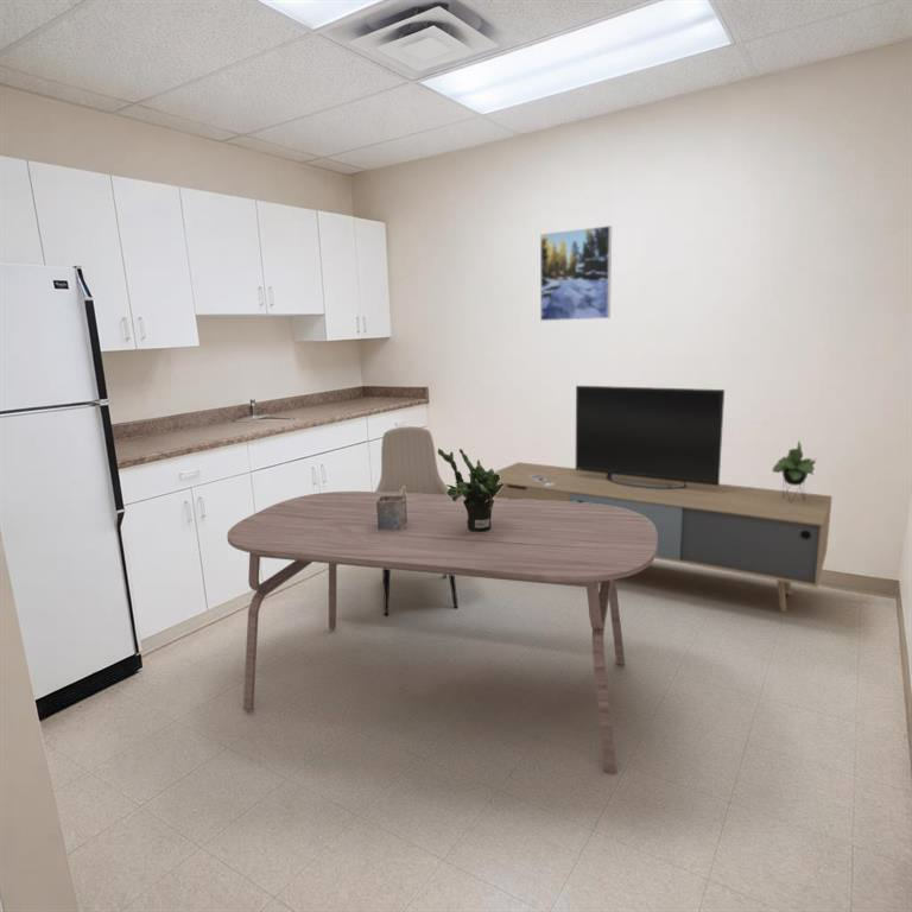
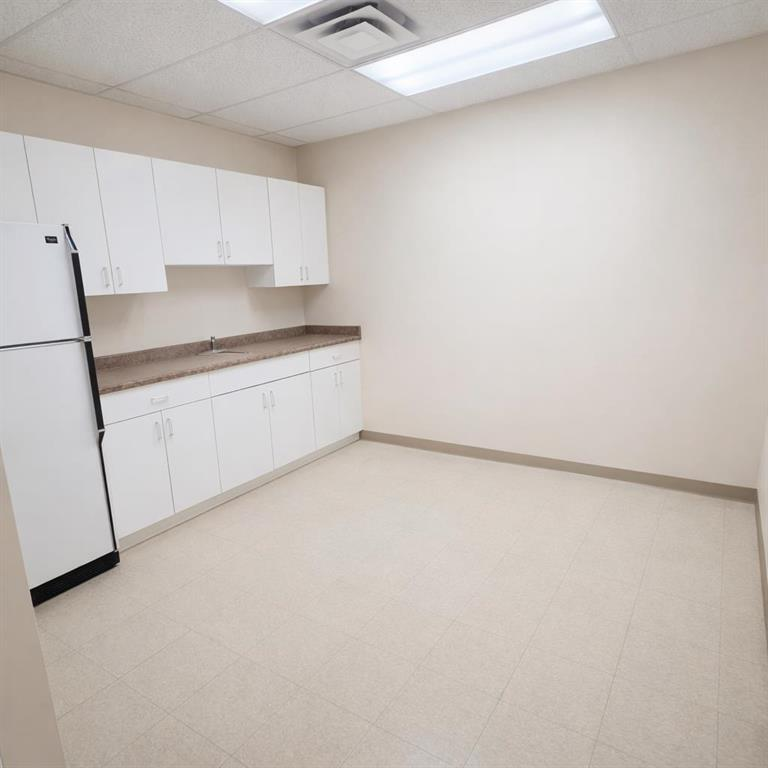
- media console [493,385,834,613]
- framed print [539,224,613,322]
- potted plant [437,448,504,532]
- dining chair [374,425,460,616]
- dining table [226,490,657,775]
- napkin holder [376,486,407,530]
